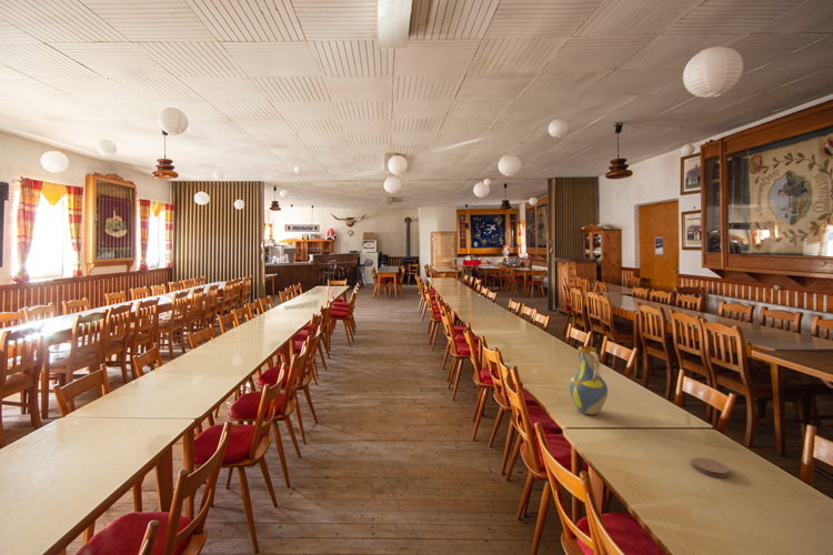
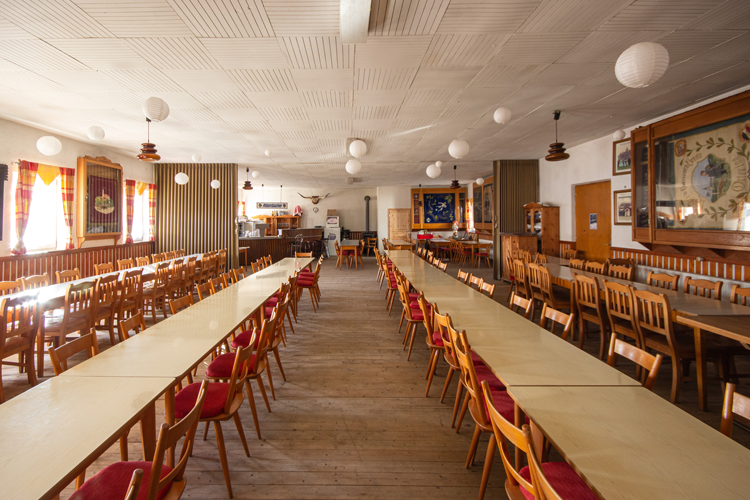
- vase [569,345,609,415]
- coaster [691,456,731,478]
